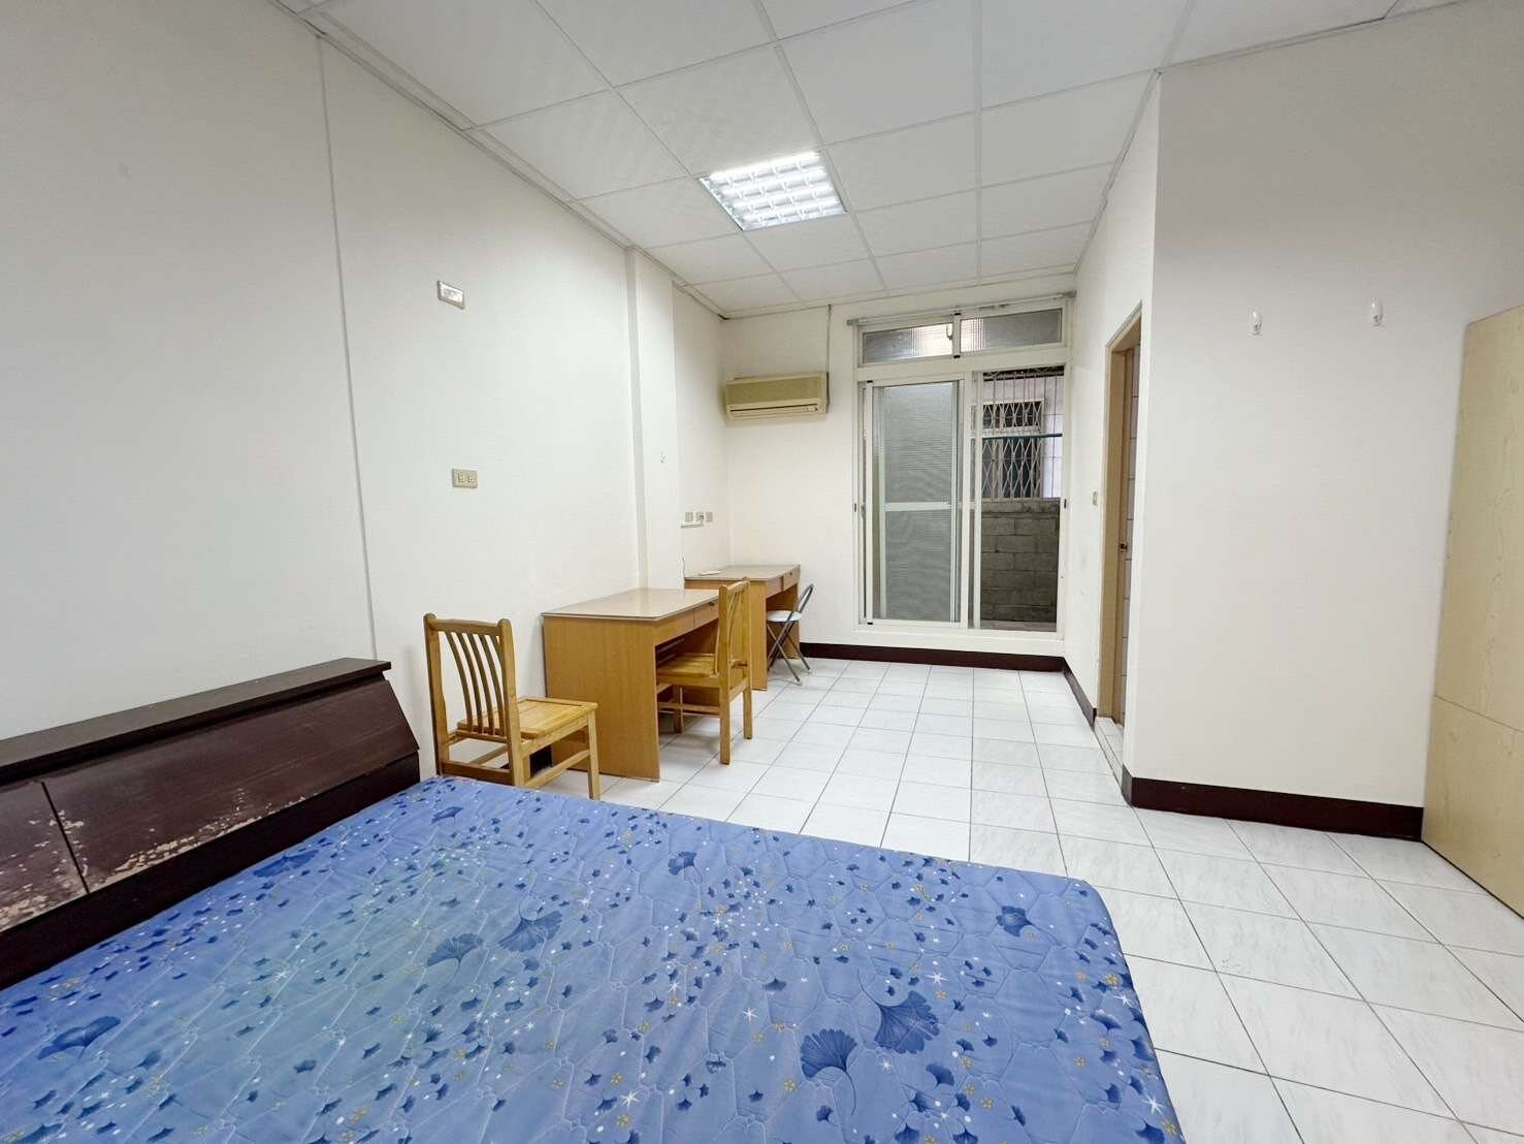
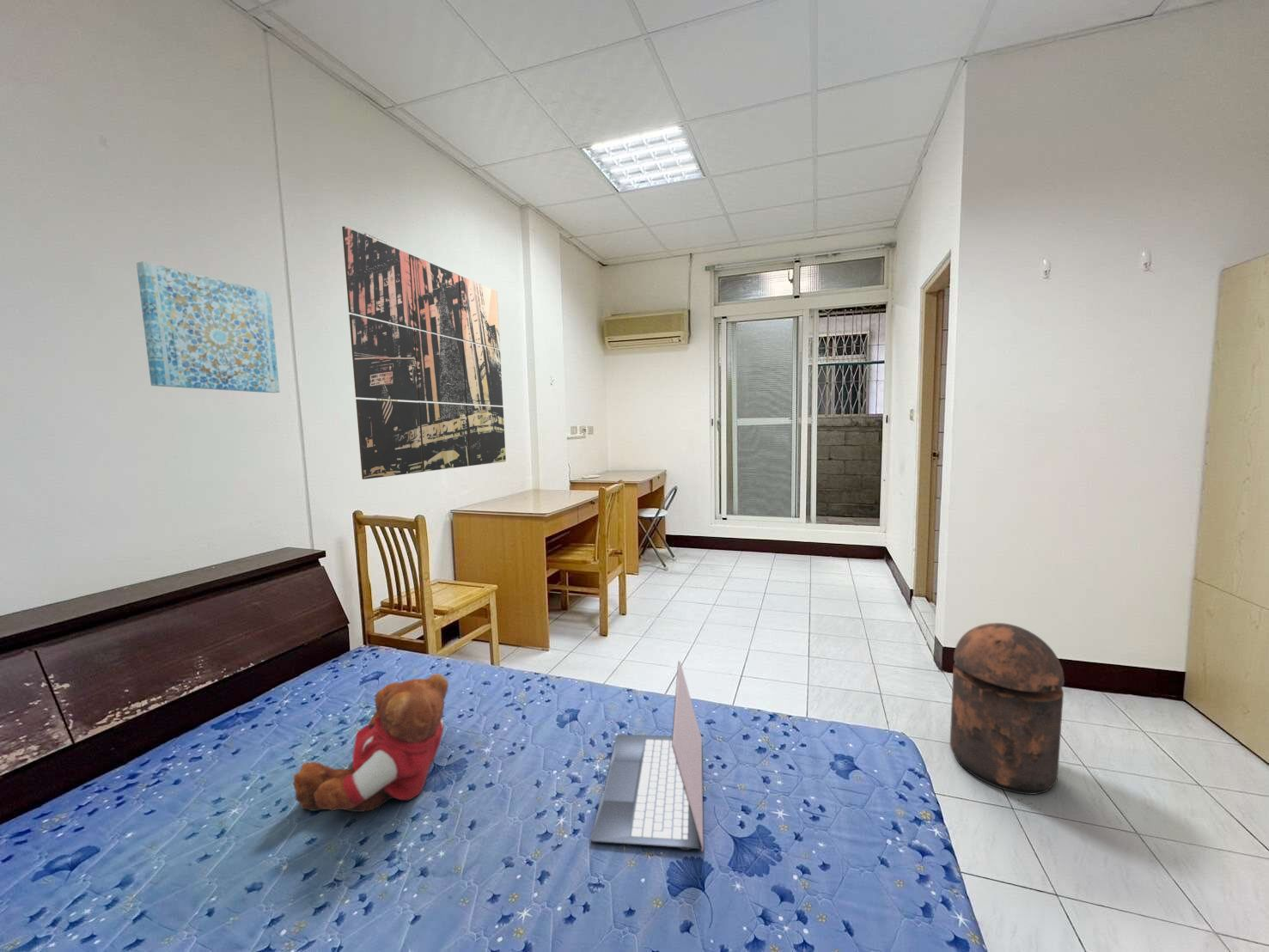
+ laptop [589,660,705,852]
+ wall art [341,226,507,480]
+ wall art [136,260,281,394]
+ teddy bear [292,673,449,813]
+ trash can [949,622,1065,796]
